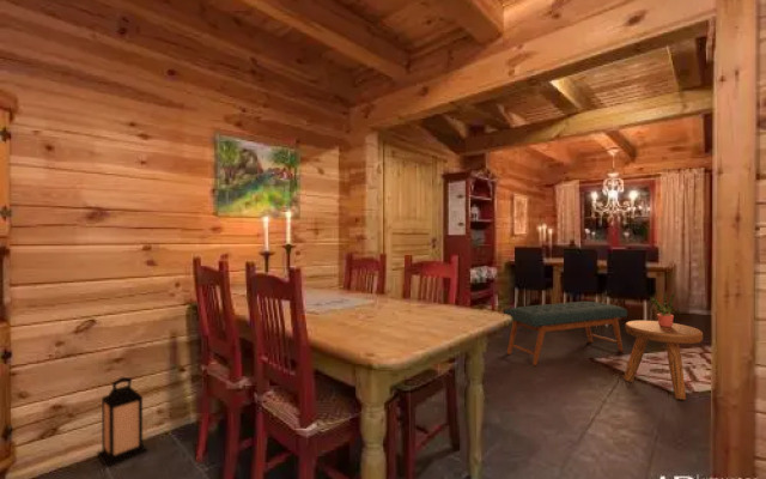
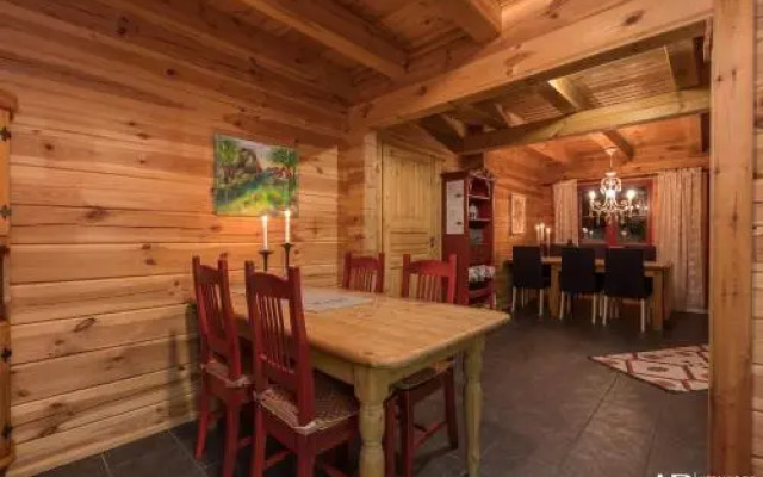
- stool [622,320,704,401]
- bench [503,301,628,366]
- lantern [96,376,150,469]
- potted plant [649,291,676,327]
